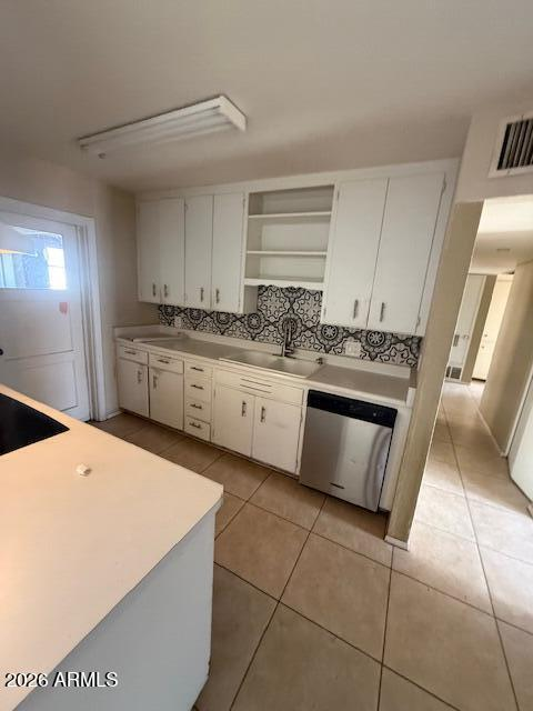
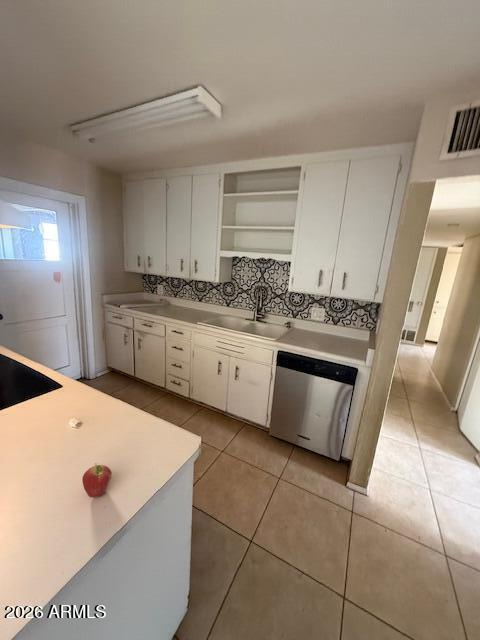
+ fruit [81,462,113,498]
